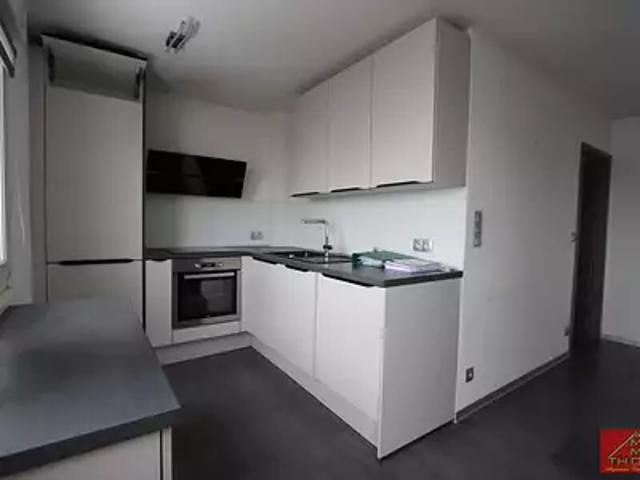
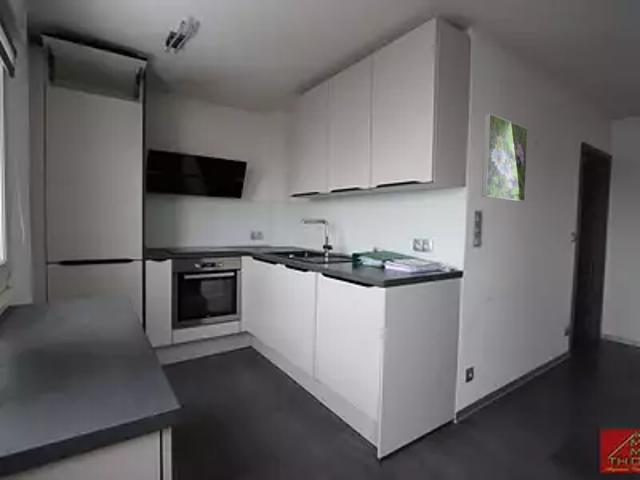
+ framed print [481,112,529,202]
